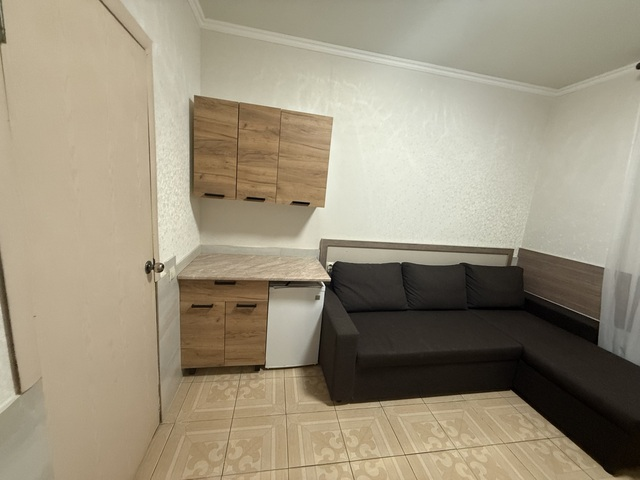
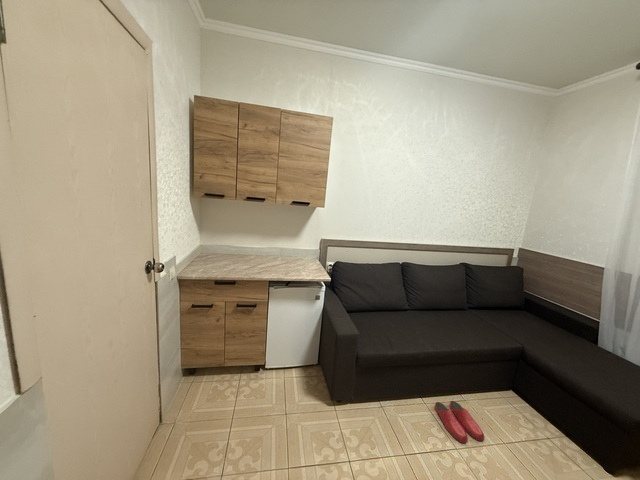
+ slippers [434,400,485,444]
